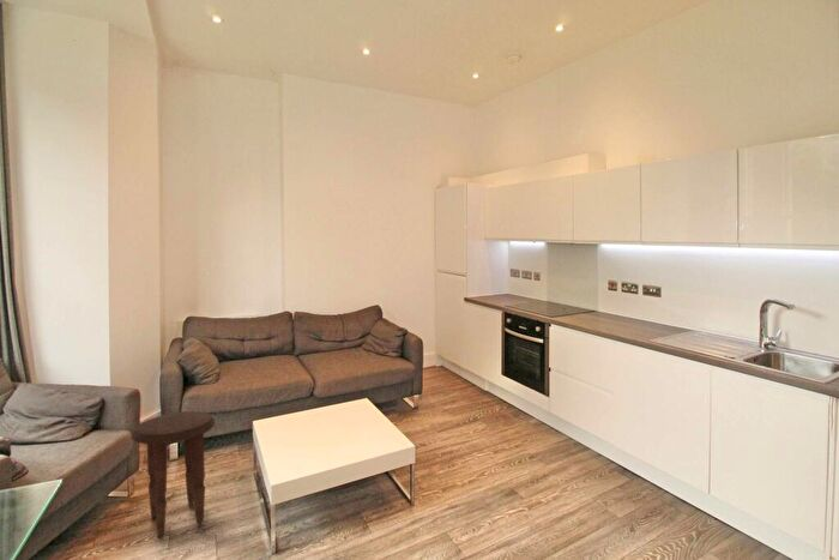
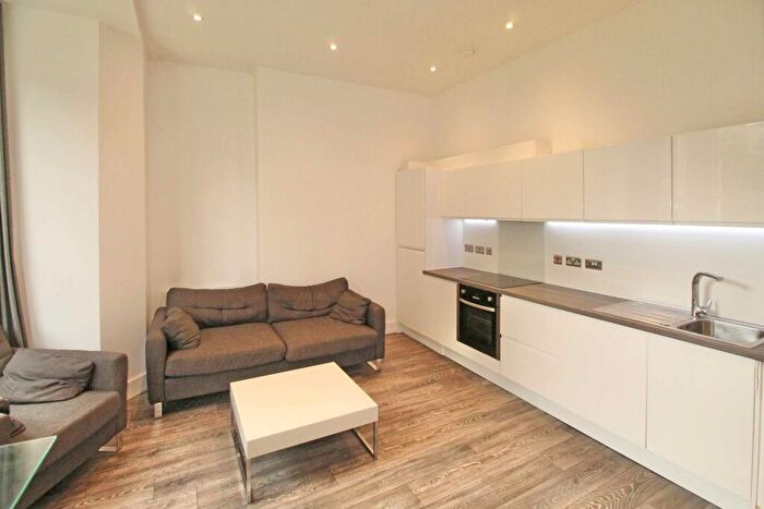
- side table [131,410,216,540]
